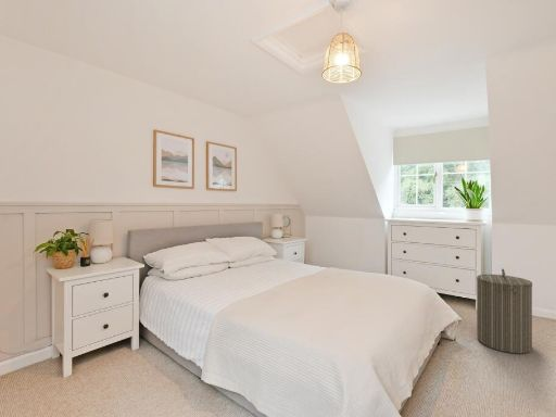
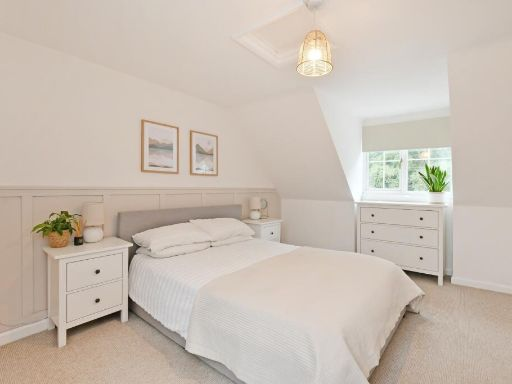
- laundry hamper [476,268,533,355]
